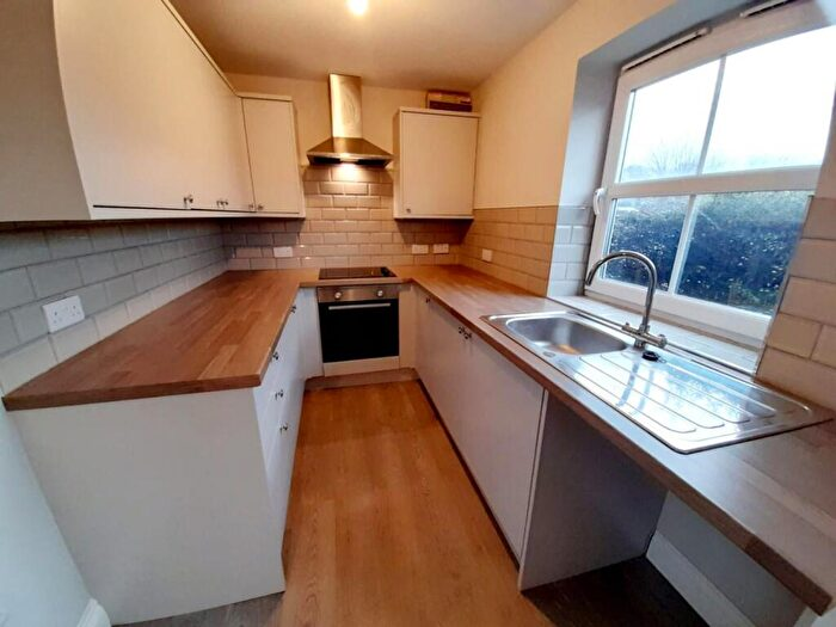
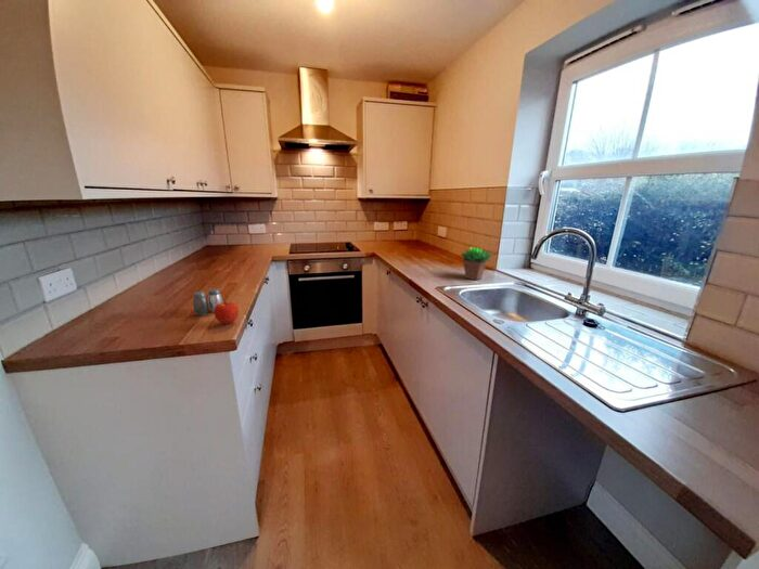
+ salt and pepper shaker [192,288,224,316]
+ fruit [214,301,240,325]
+ succulent plant [460,246,494,281]
